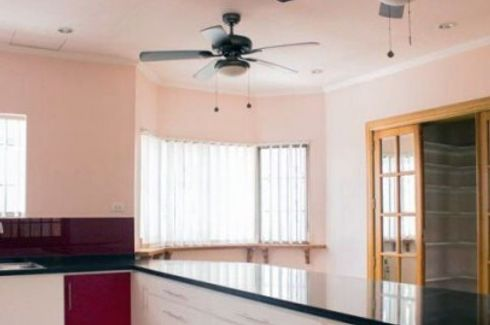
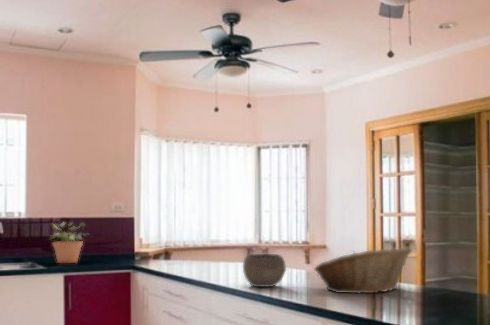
+ potted plant [47,221,89,264]
+ fruit basket [313,246,413,295]
+ bowl [242,253,287,288]
